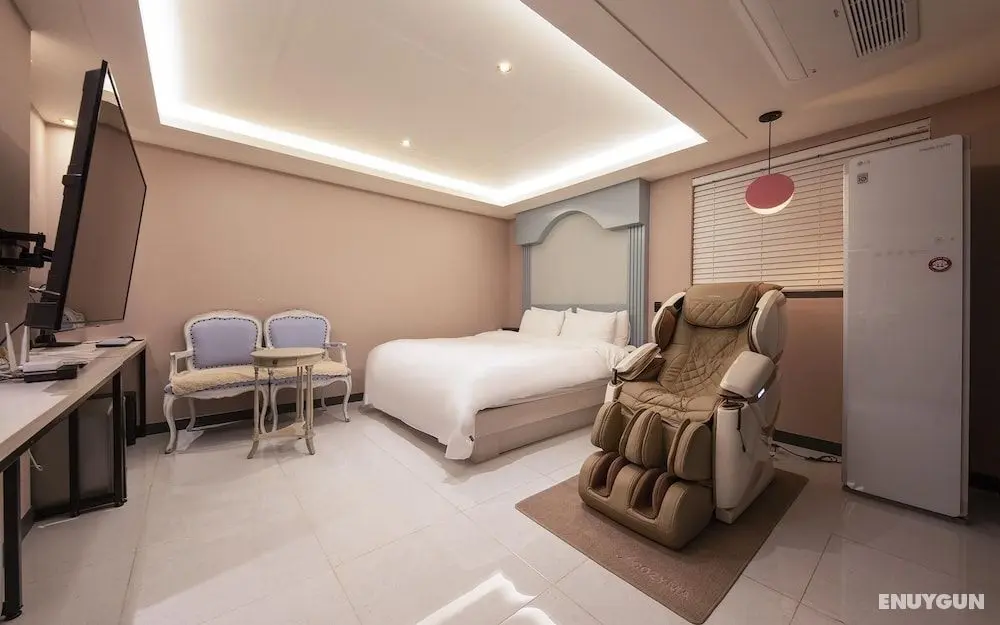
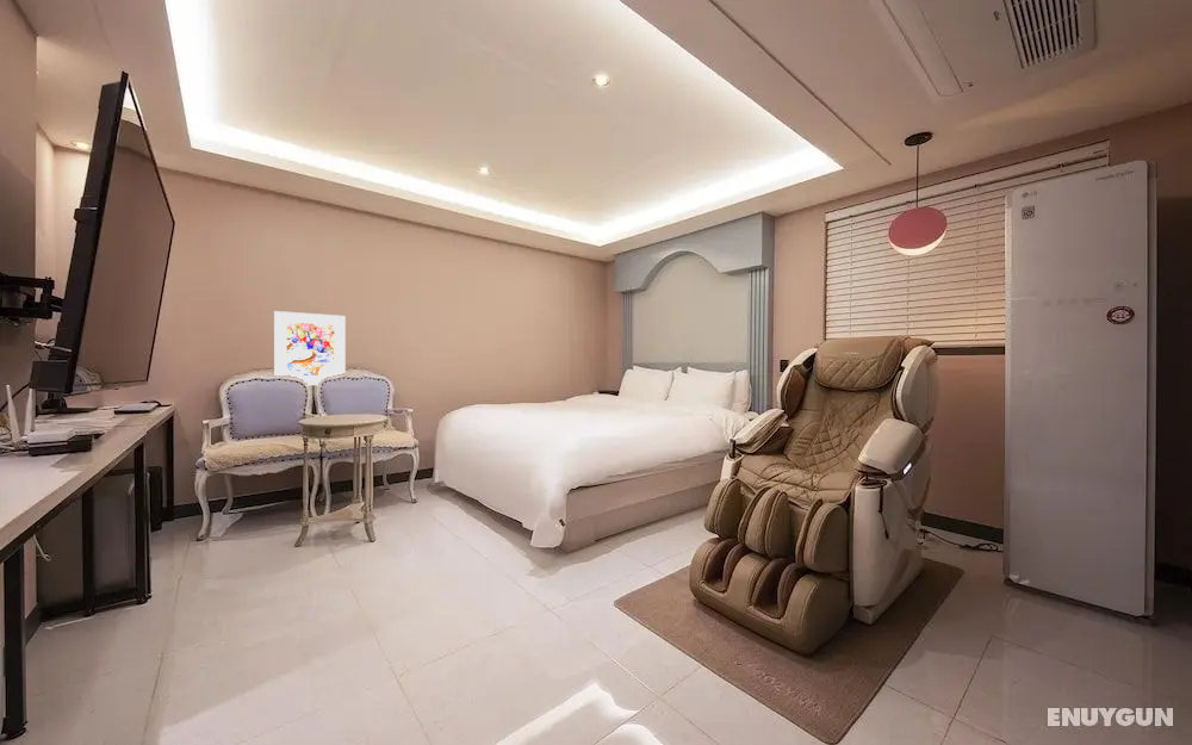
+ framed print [273,310,347,386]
